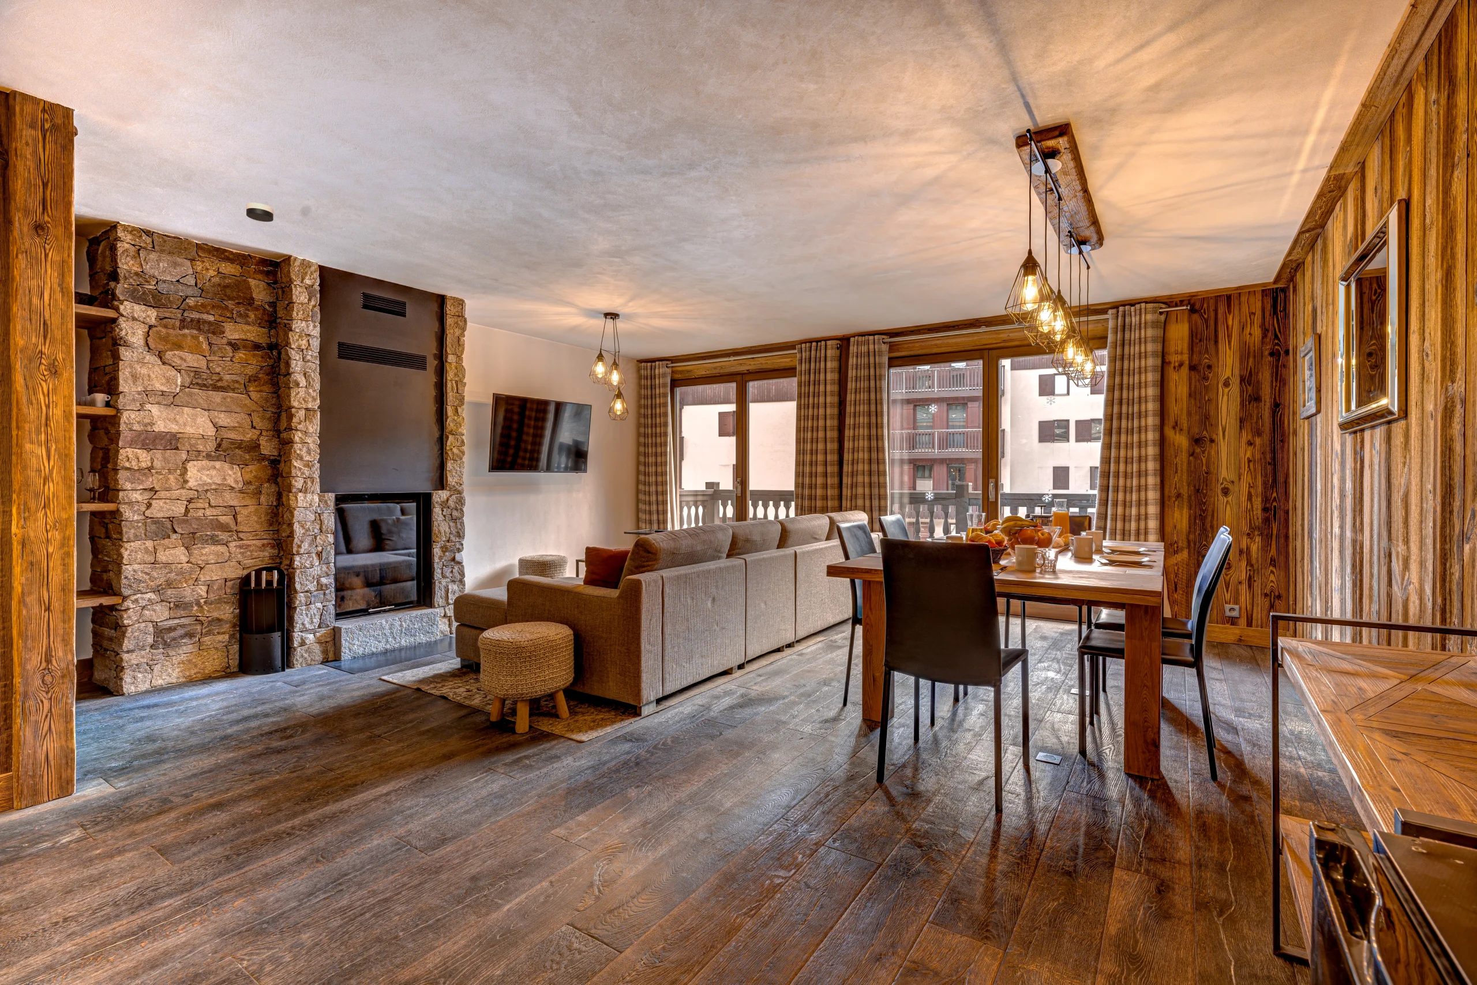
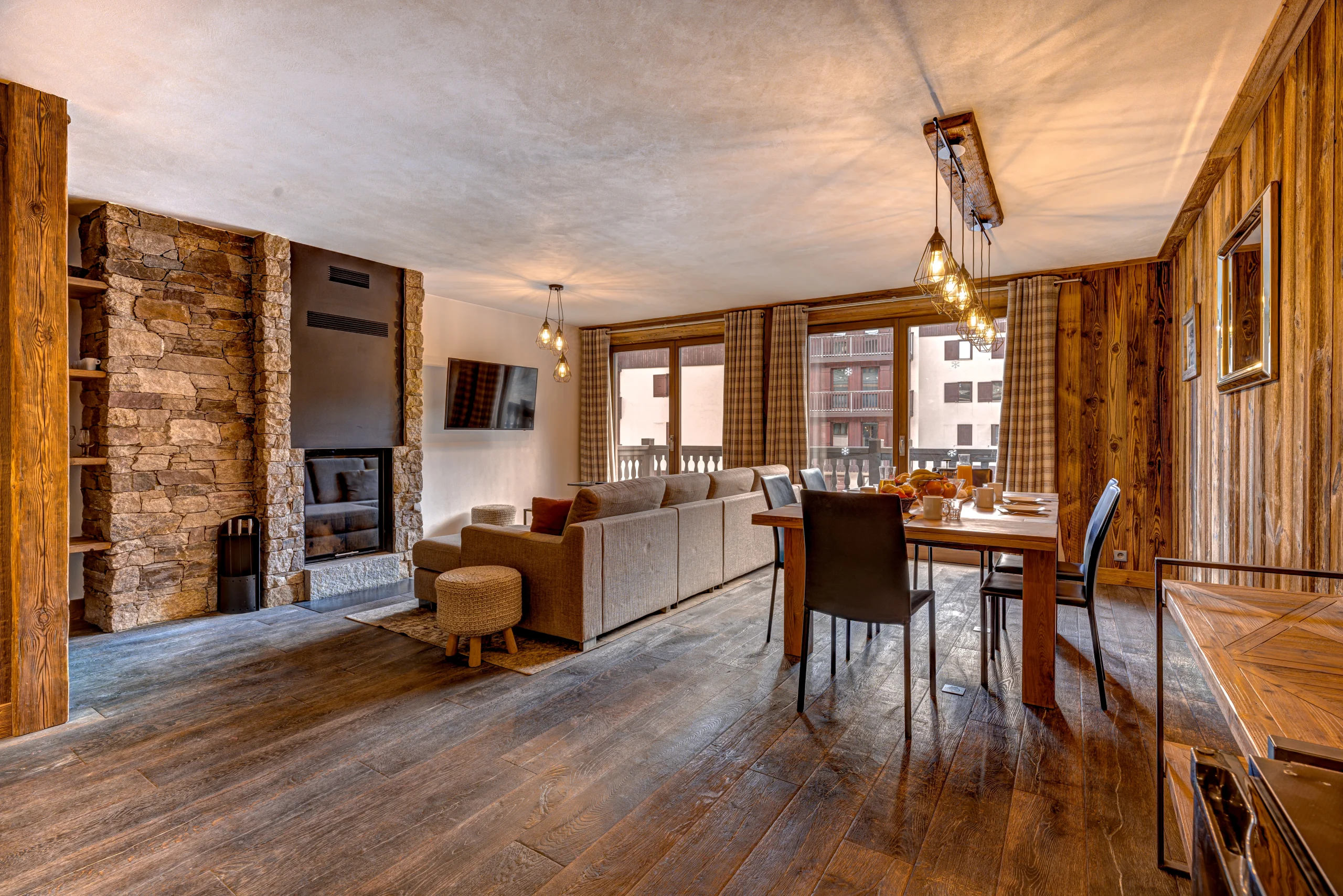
- smoke detector [245,202,274,222]
